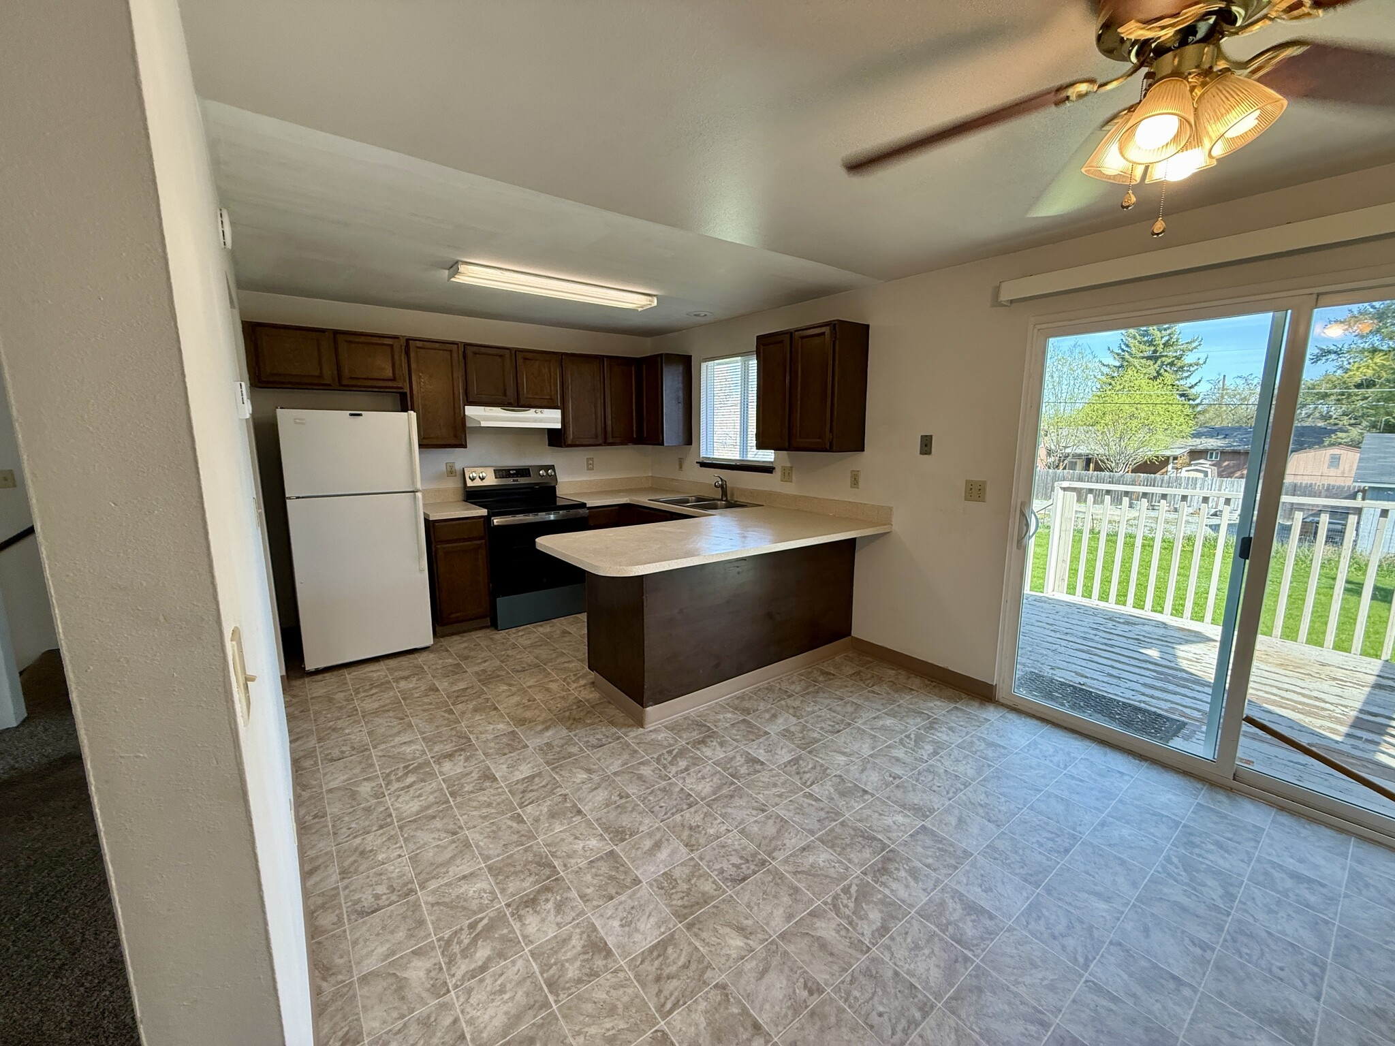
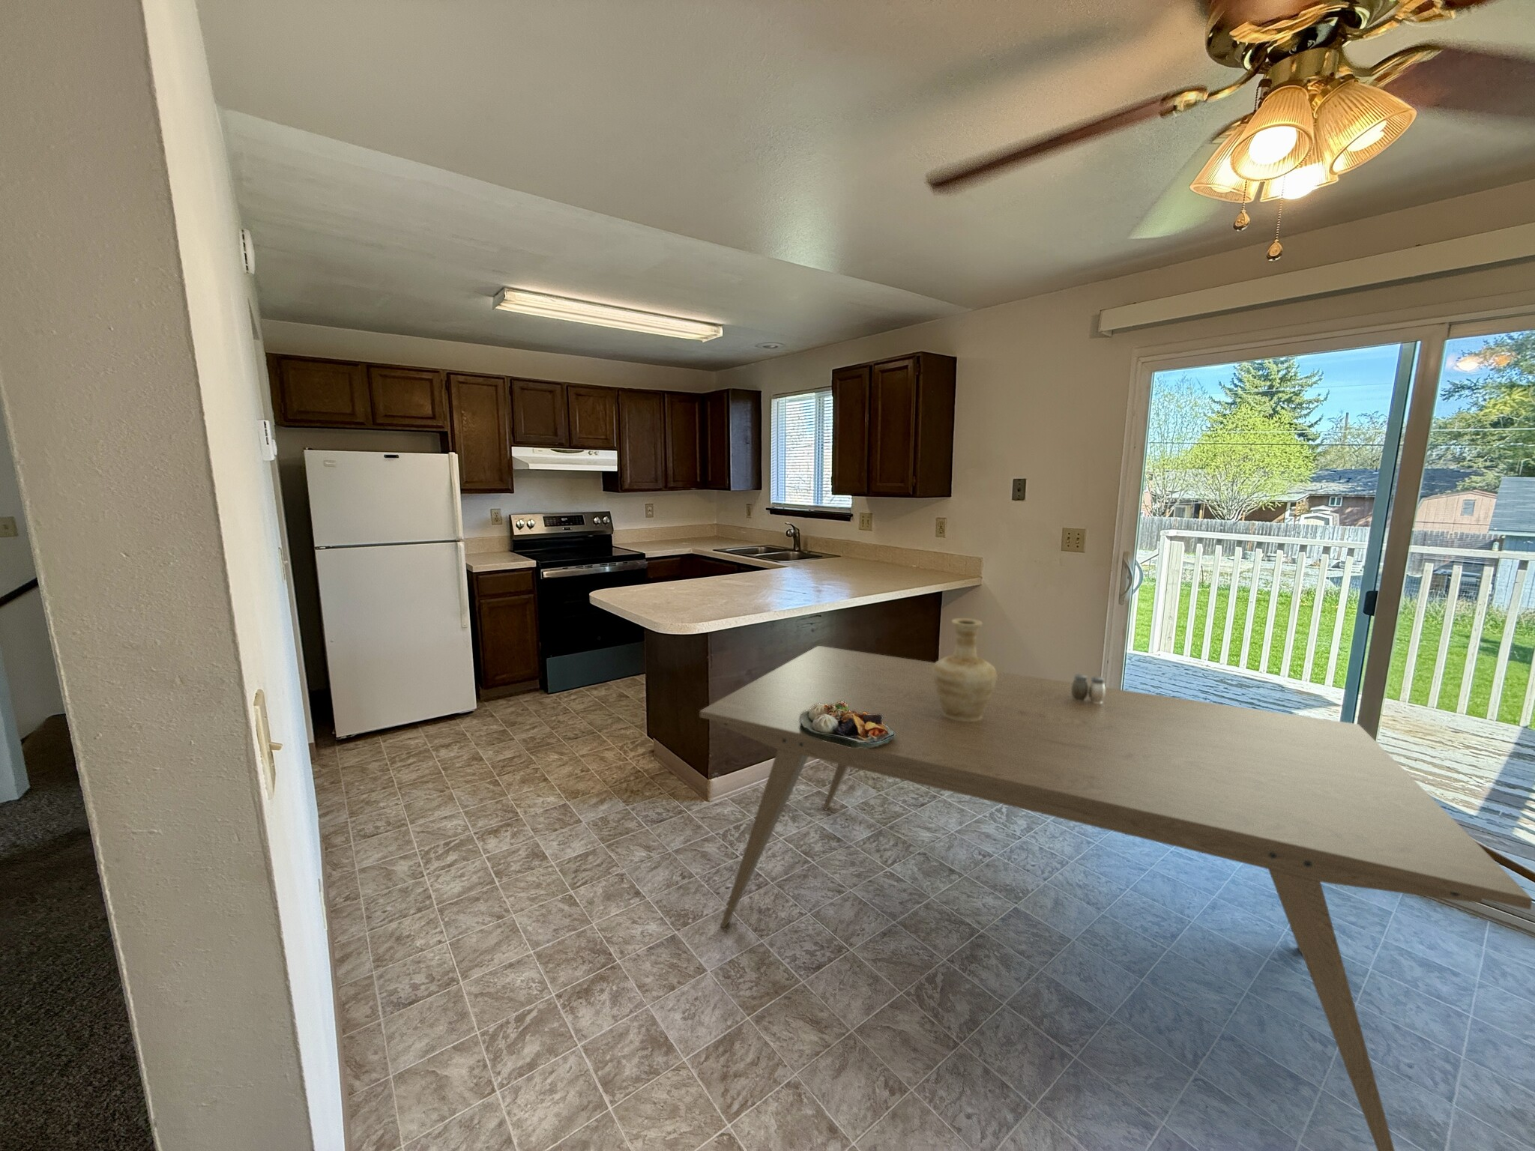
+ food plate [799,701,896,748]
+ dining table [699,646,1534,1151]
+ salt and pepper shaker [1072,673,1106,704]
+ vase [932,618,997,722]
